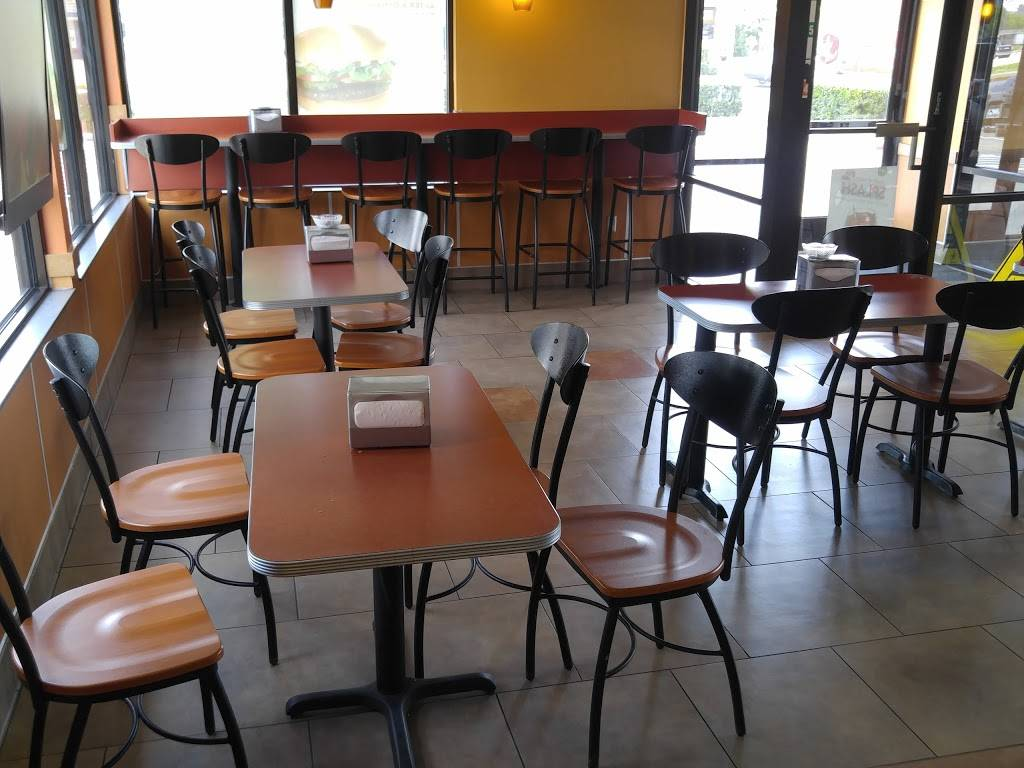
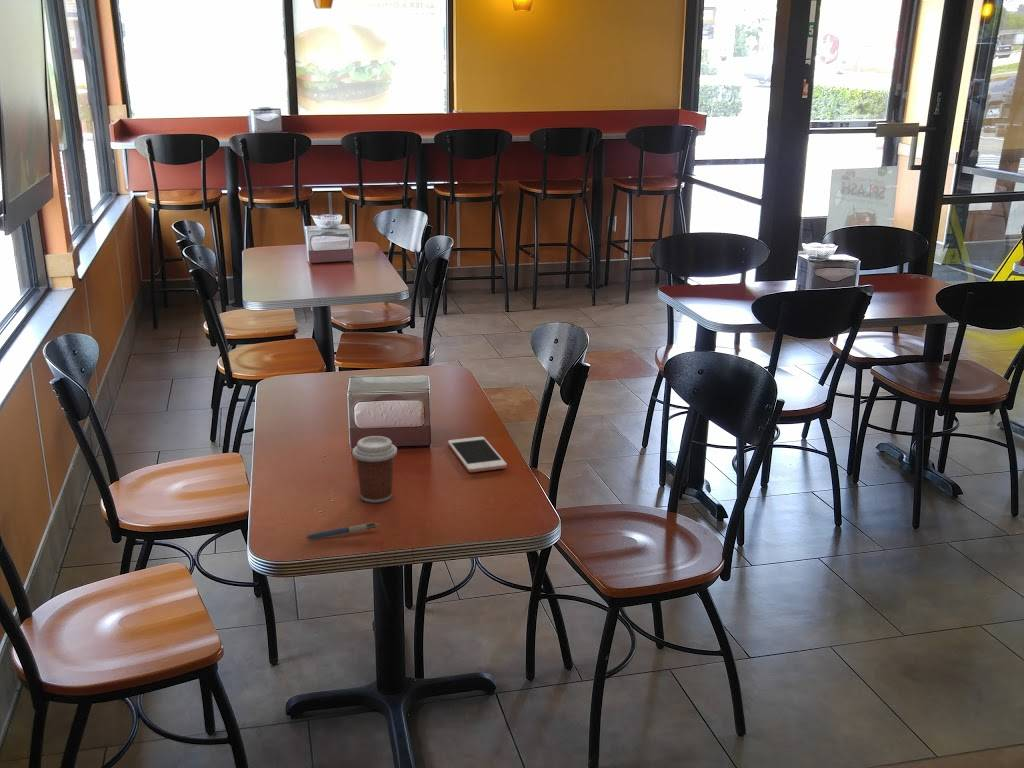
+ pen [304,522,380,540]
+ coffee cup [351,435,398,504]
+ cell phone [447,436,508,473]
